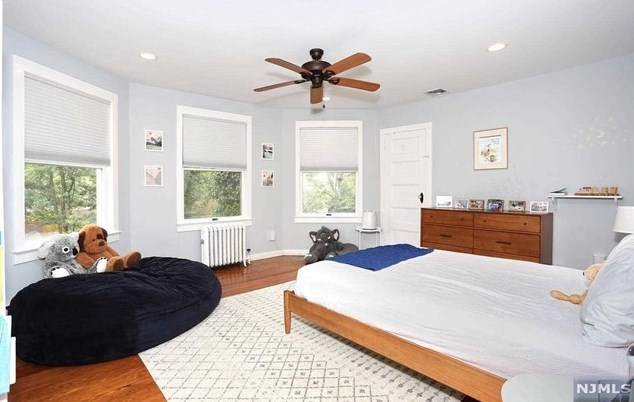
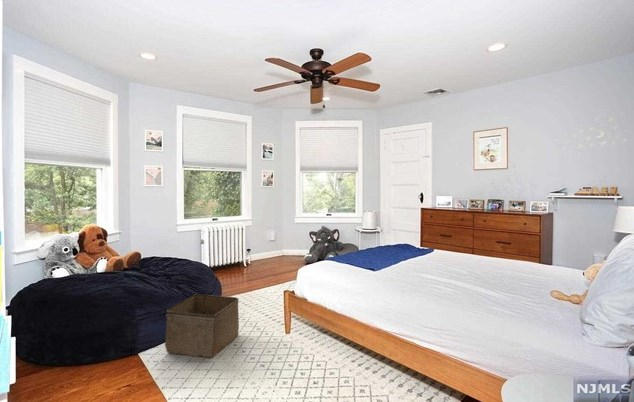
+ storage bin [164,293,240,360]
